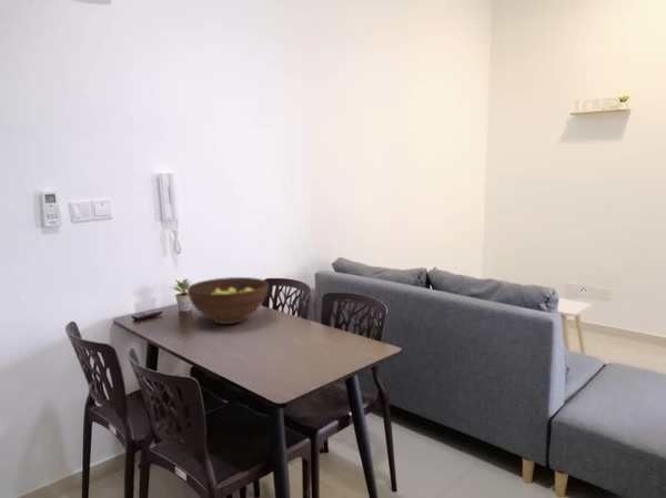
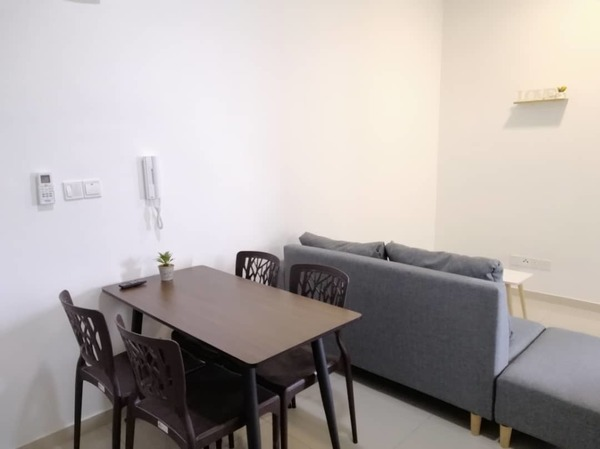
- fruit bowl [186,276,270,325]
